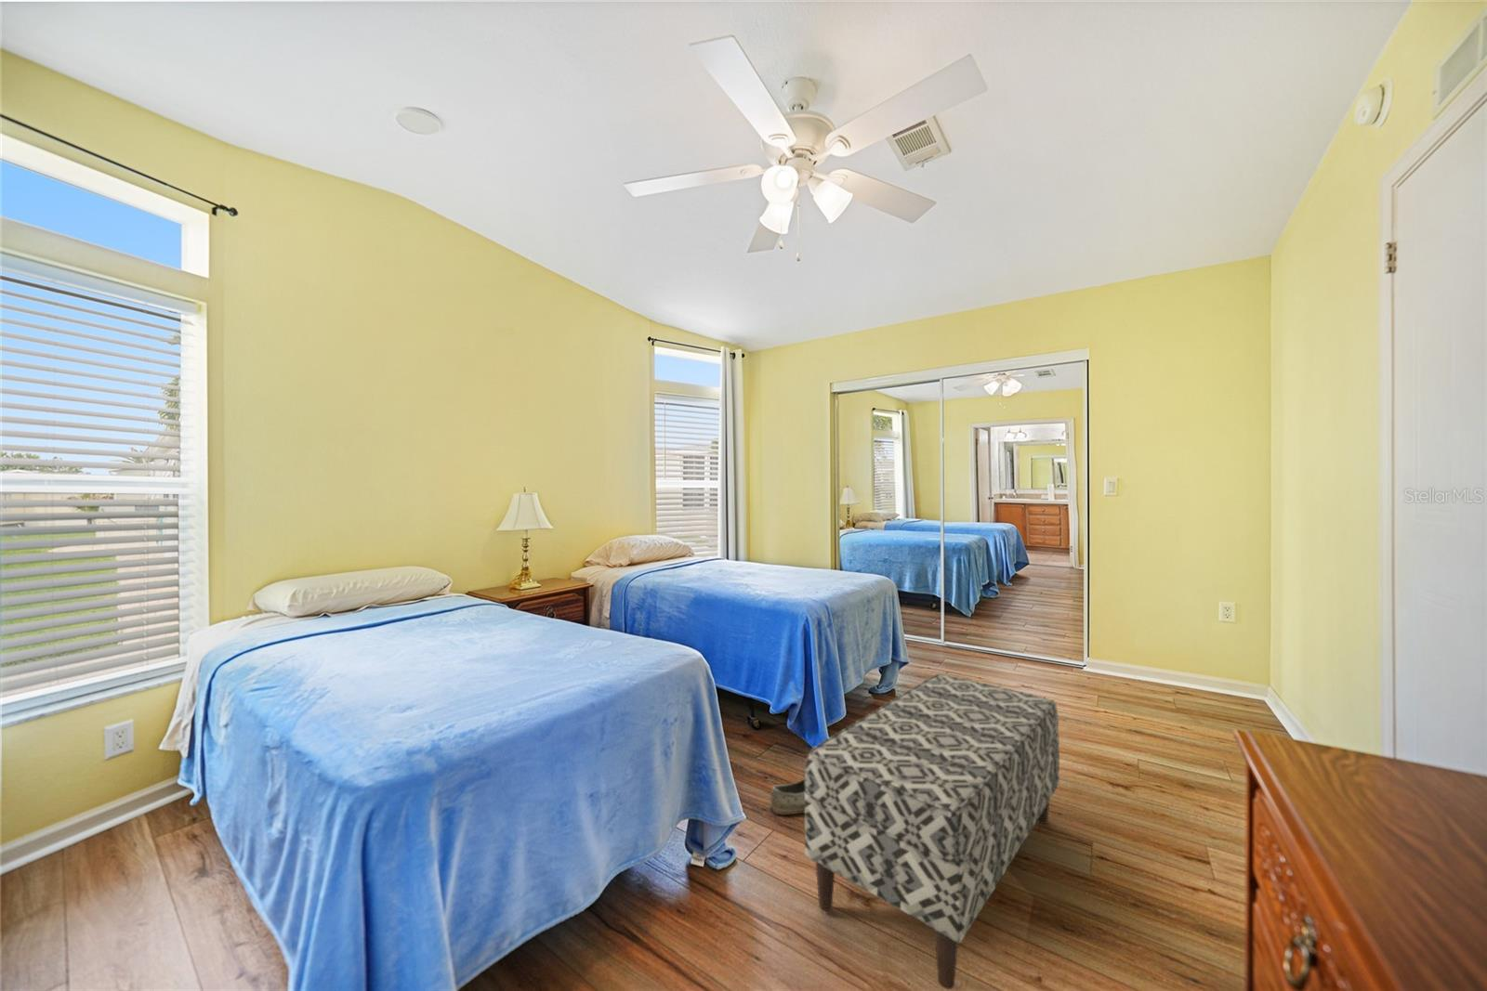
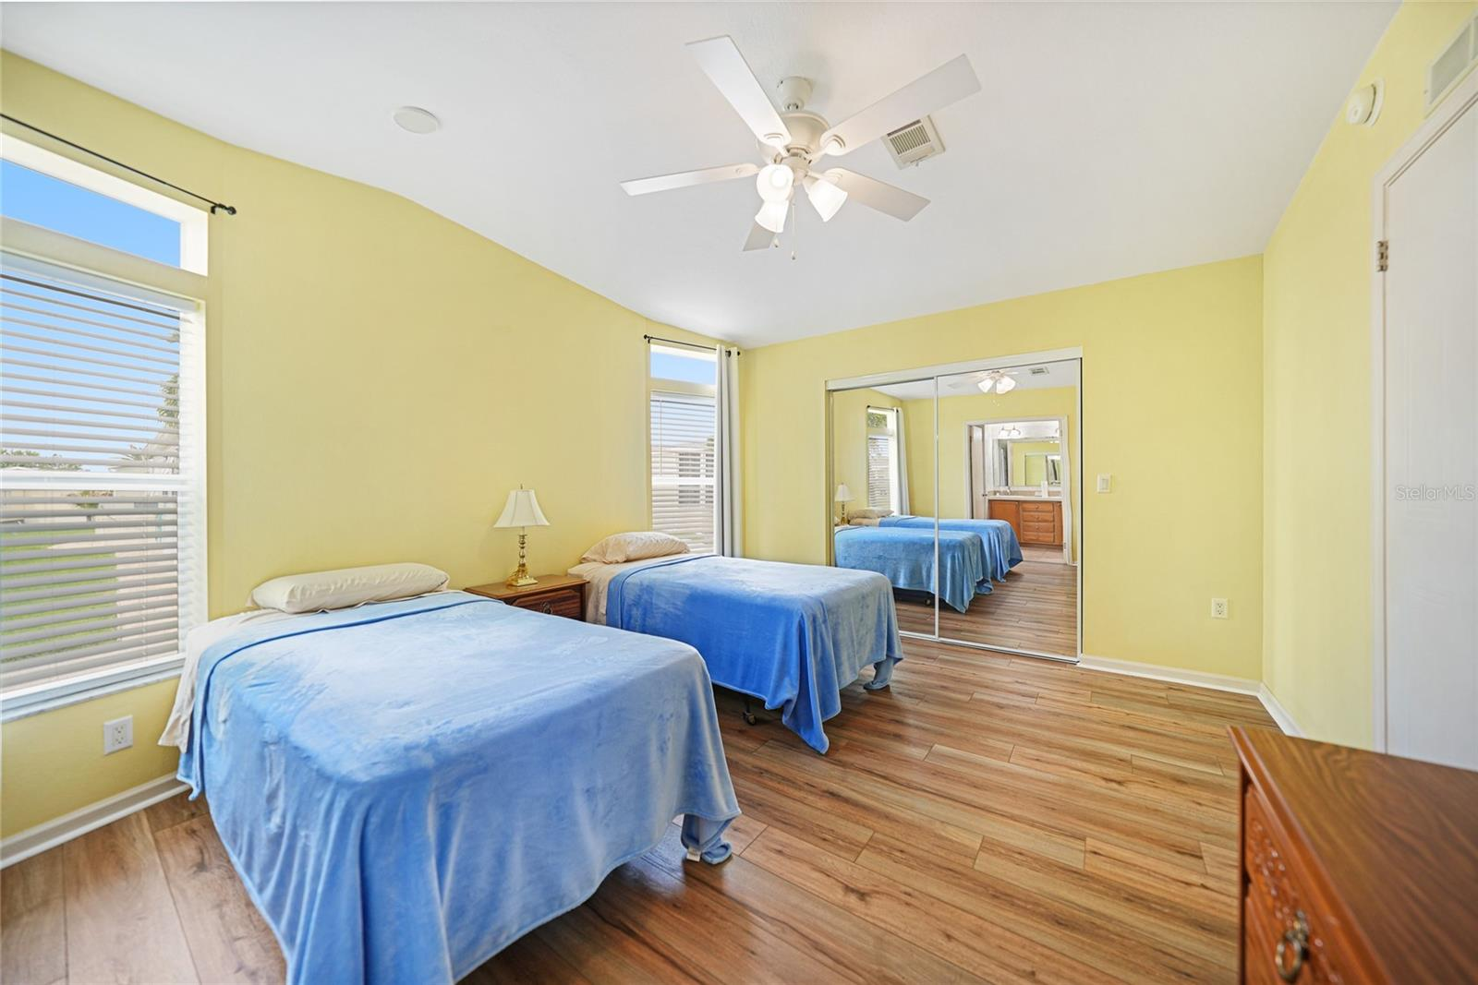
- shoe [769,766,805,816]
- bench [804,672,1060,990]
